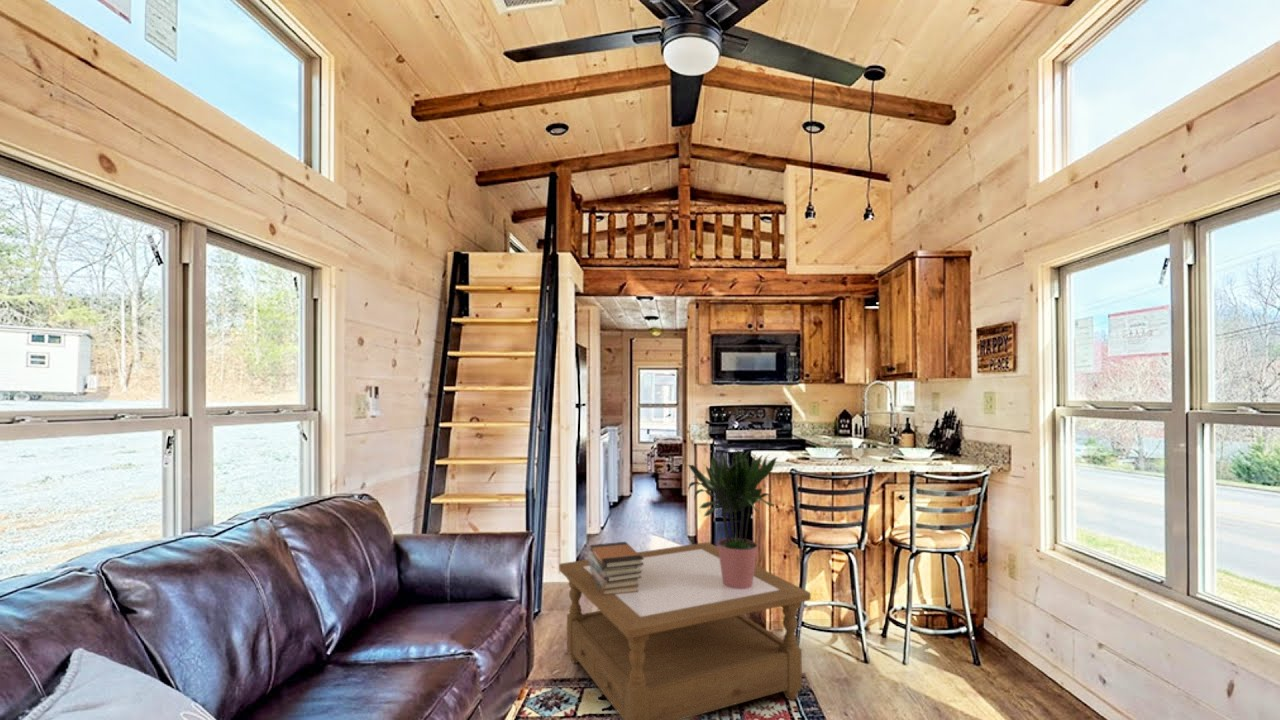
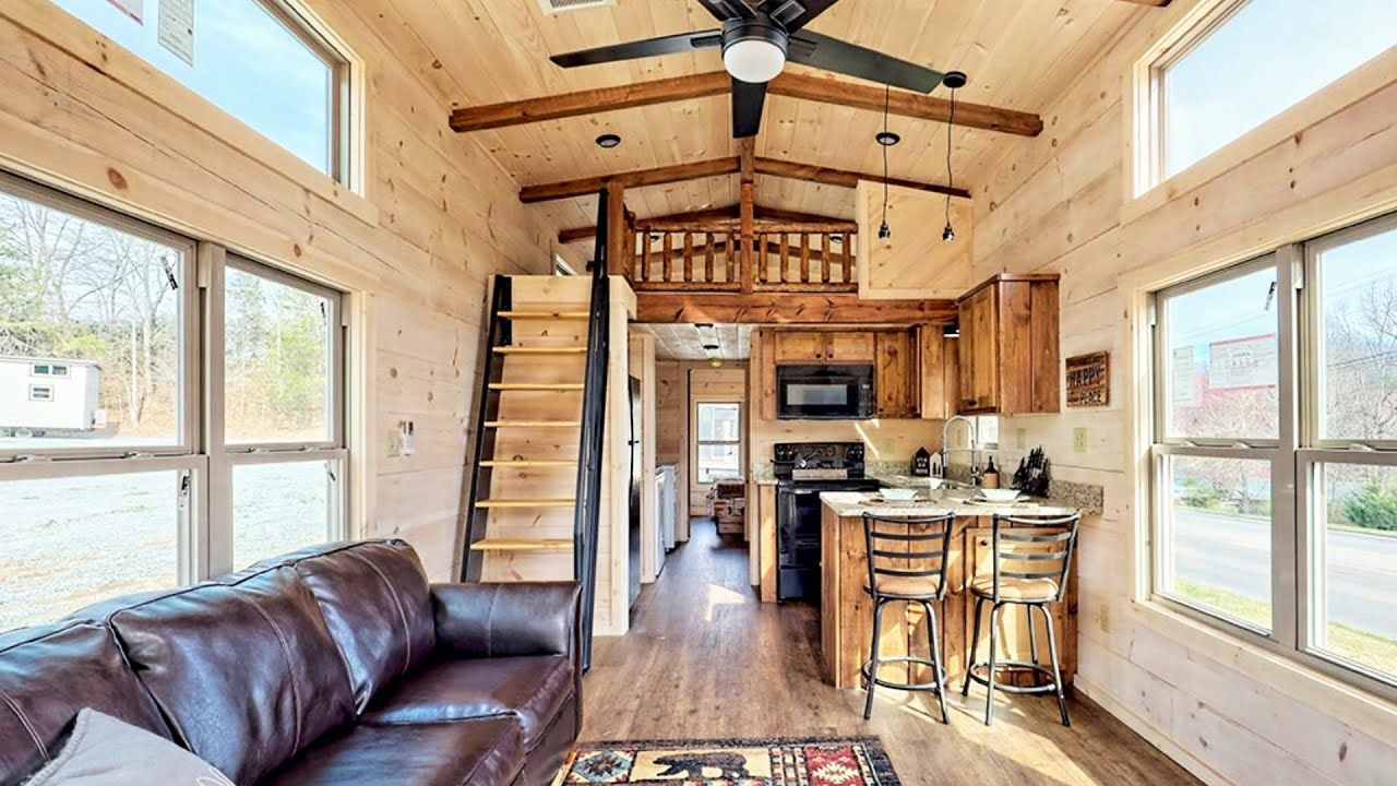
- potted plant [686,450,779,589]
- book stack [588,541,644,595]
- coffee table [558,542,812,720]
